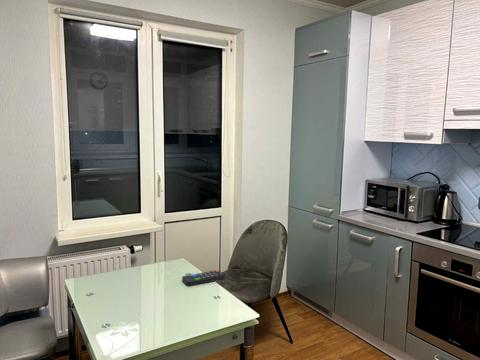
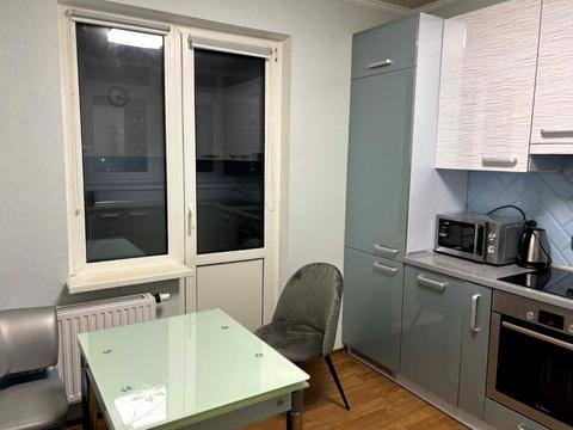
- remote control [181,269,225,287]
